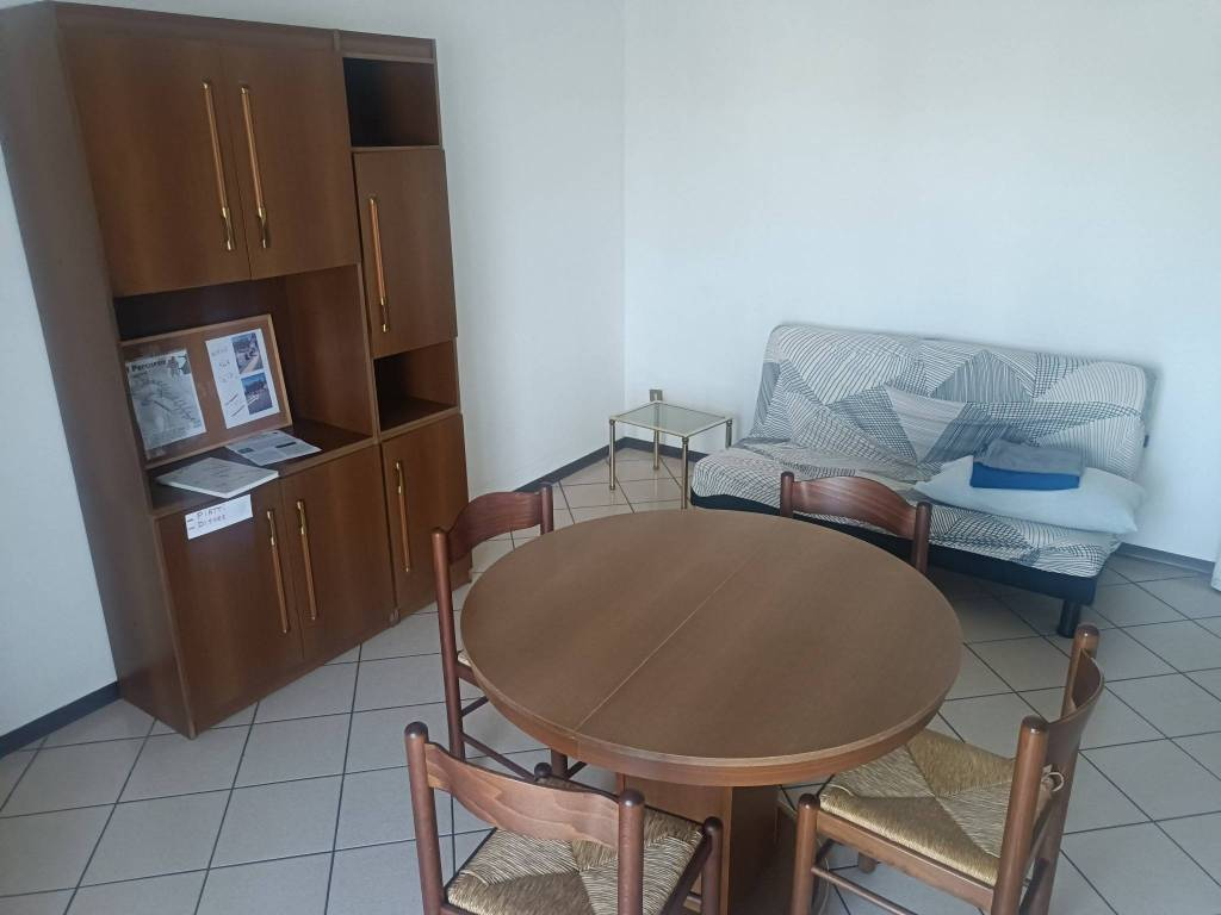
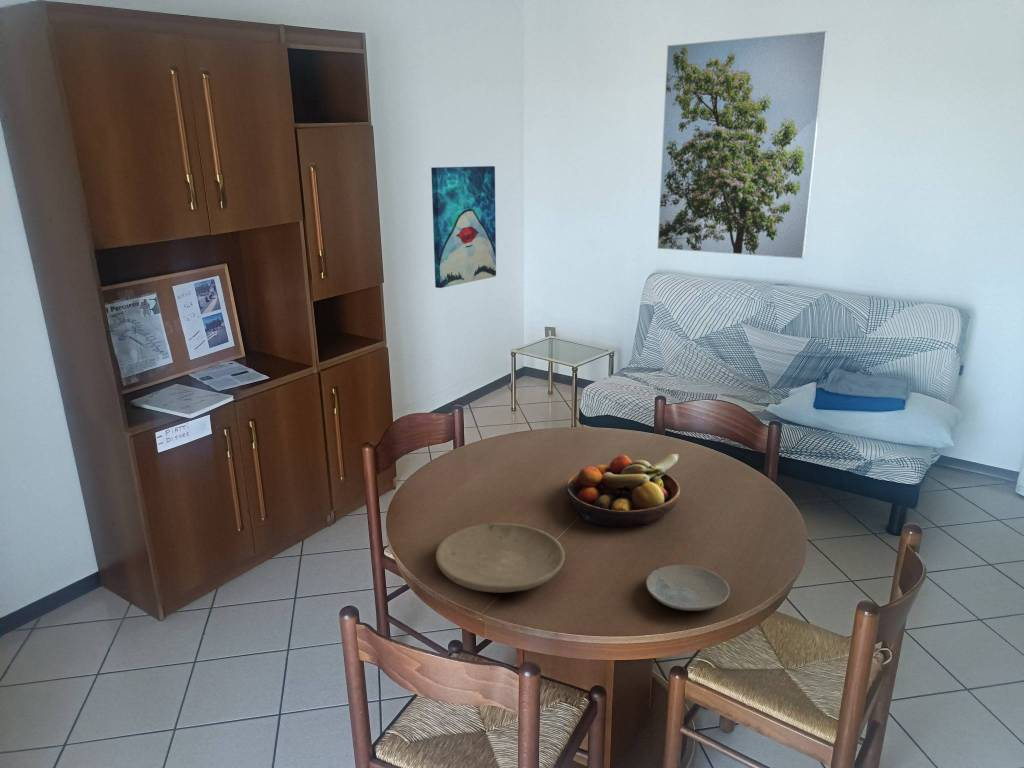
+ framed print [656,30,829,260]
+ fruit bowl [565,453,681,527]
+ wall art [430,165,497,289]
+ plate [645,564,731,612]
+ plate [435,522,566,594]
